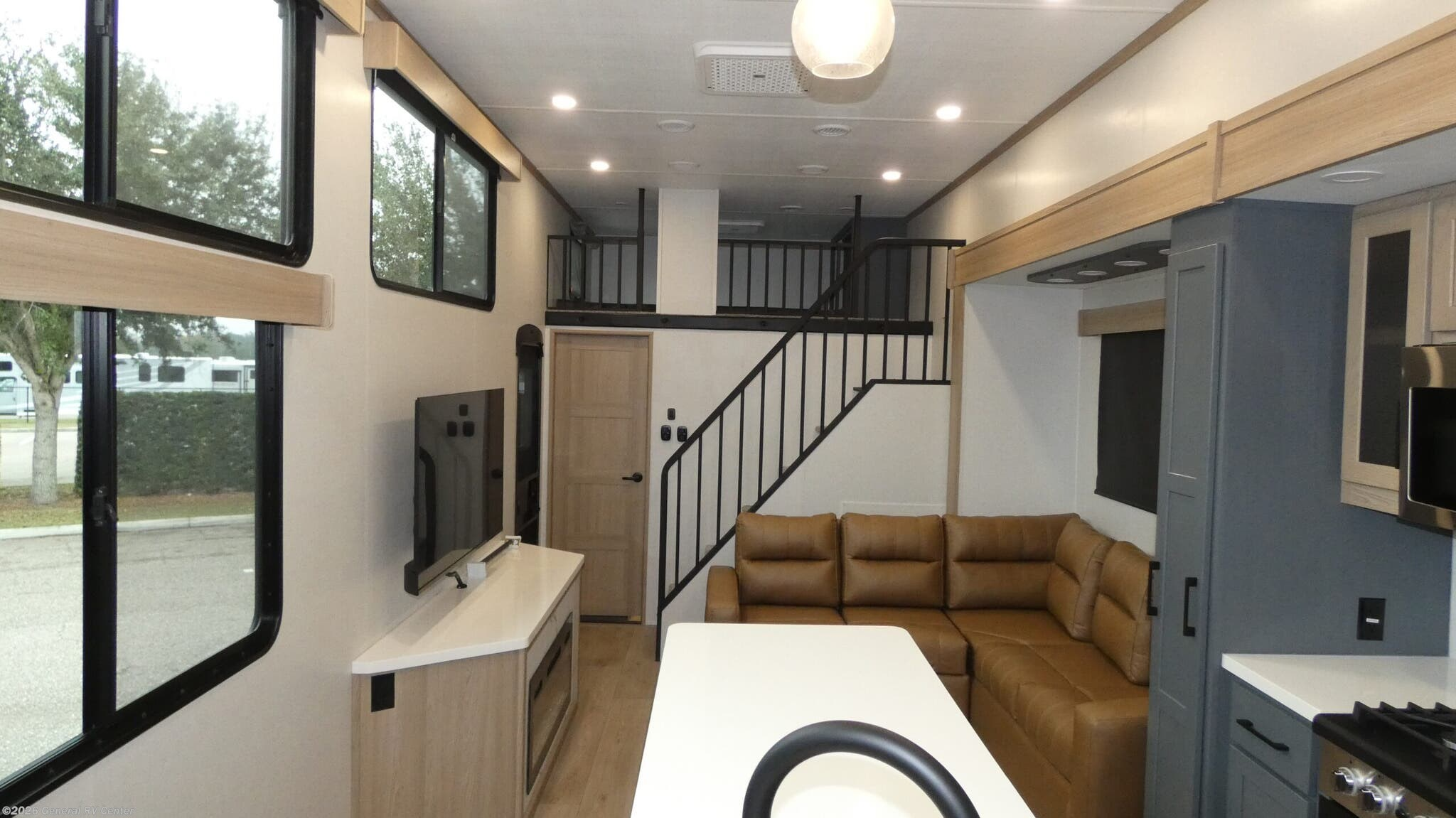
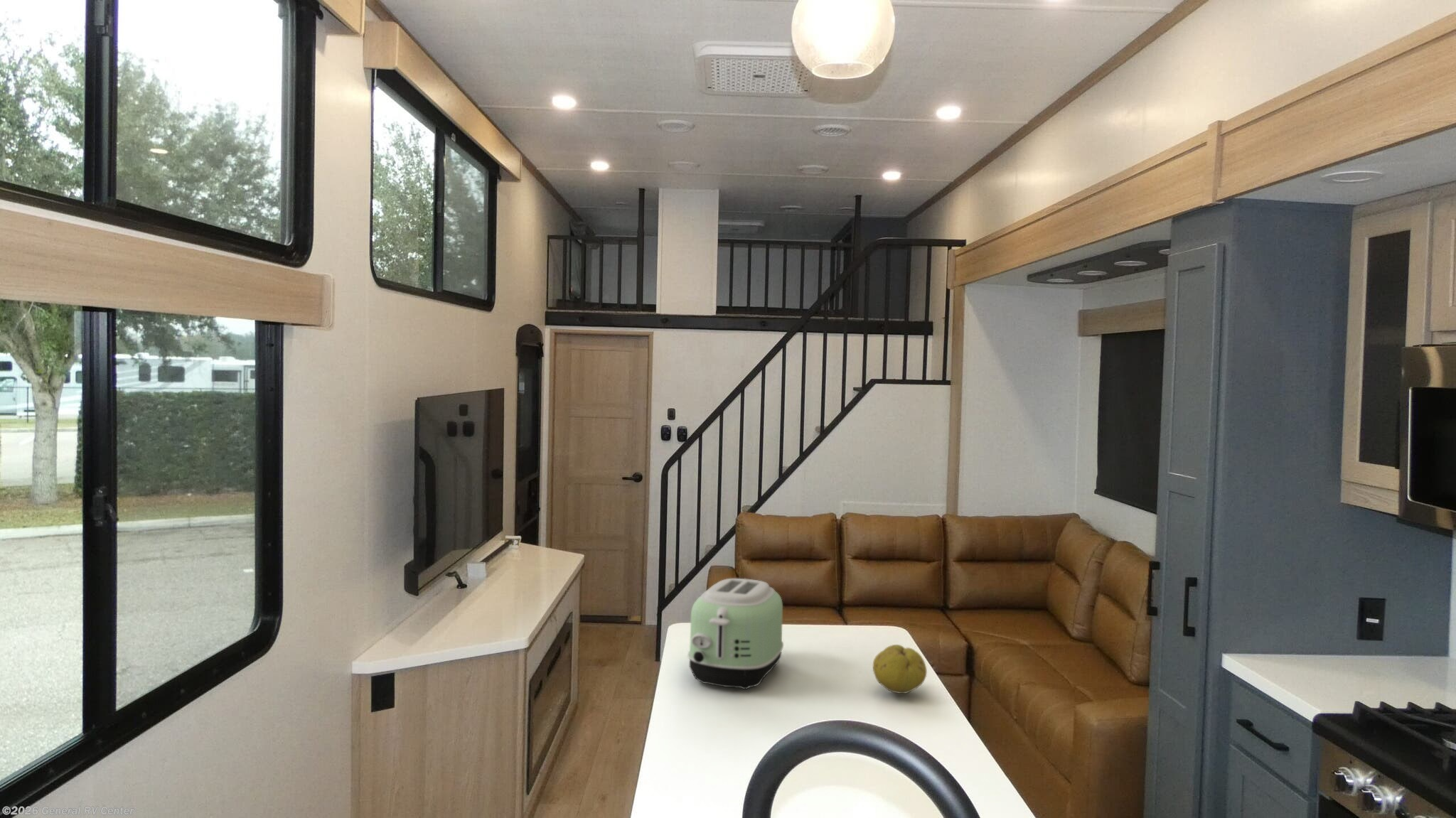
+ toaster [687,578,784,690]
+ fruit [872,644,928,694]
